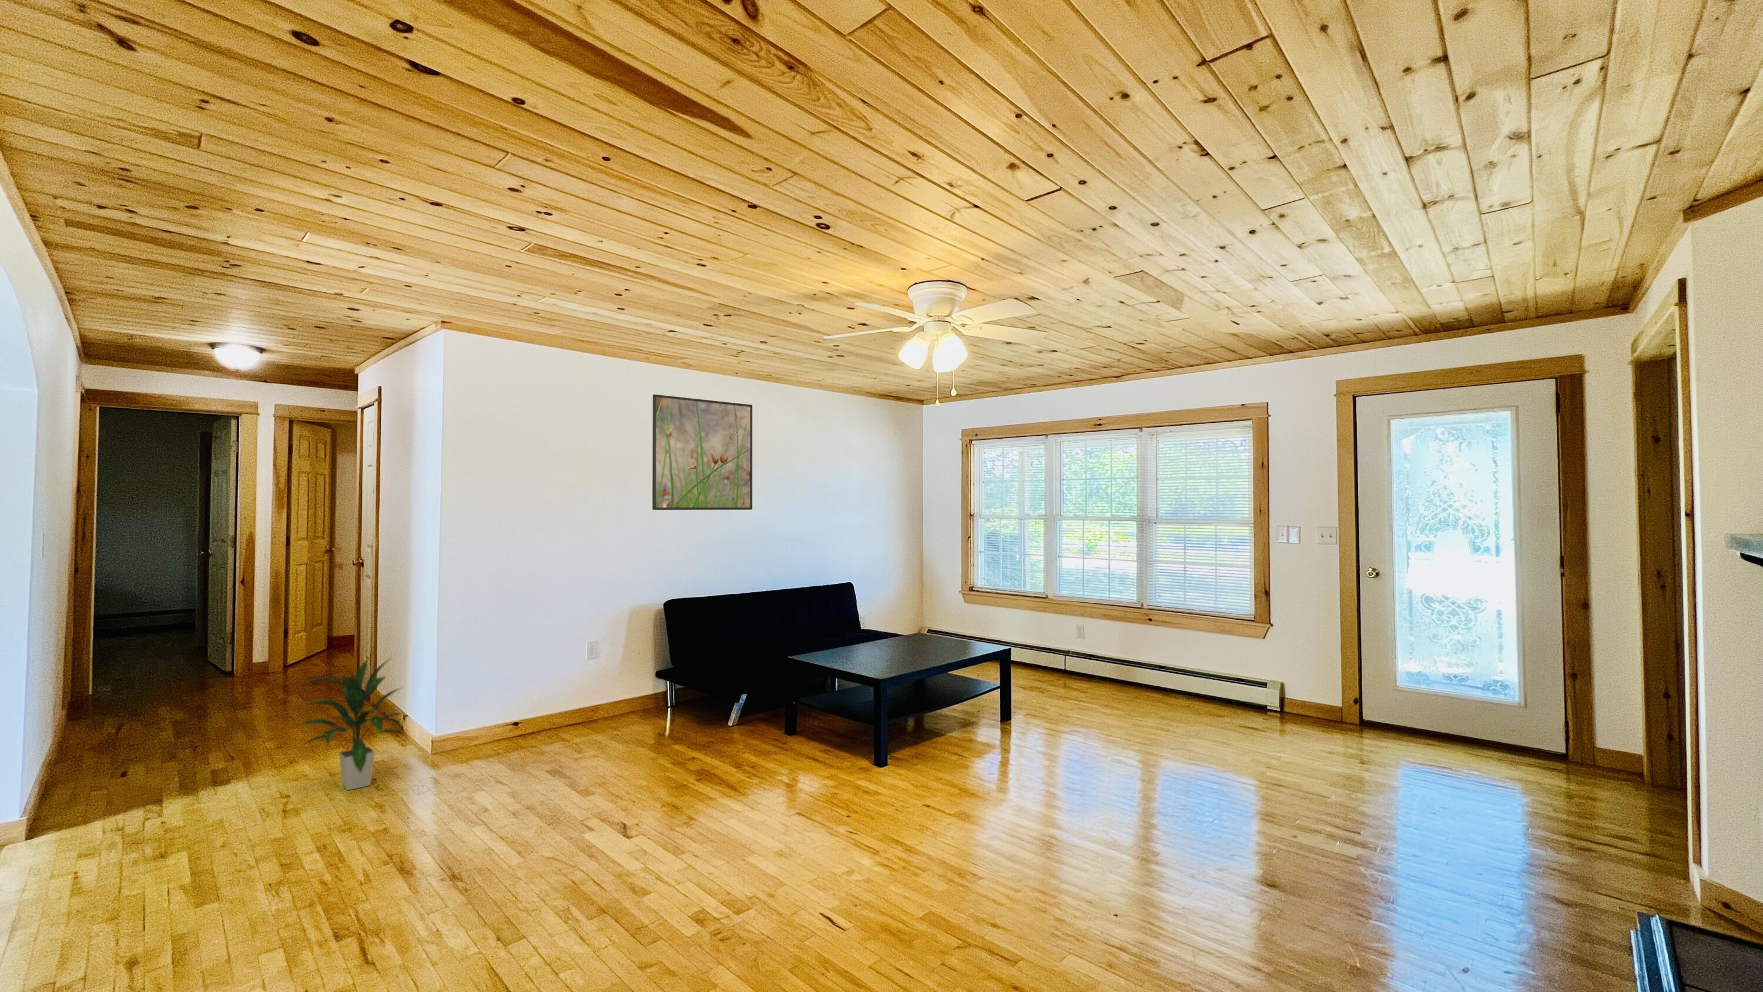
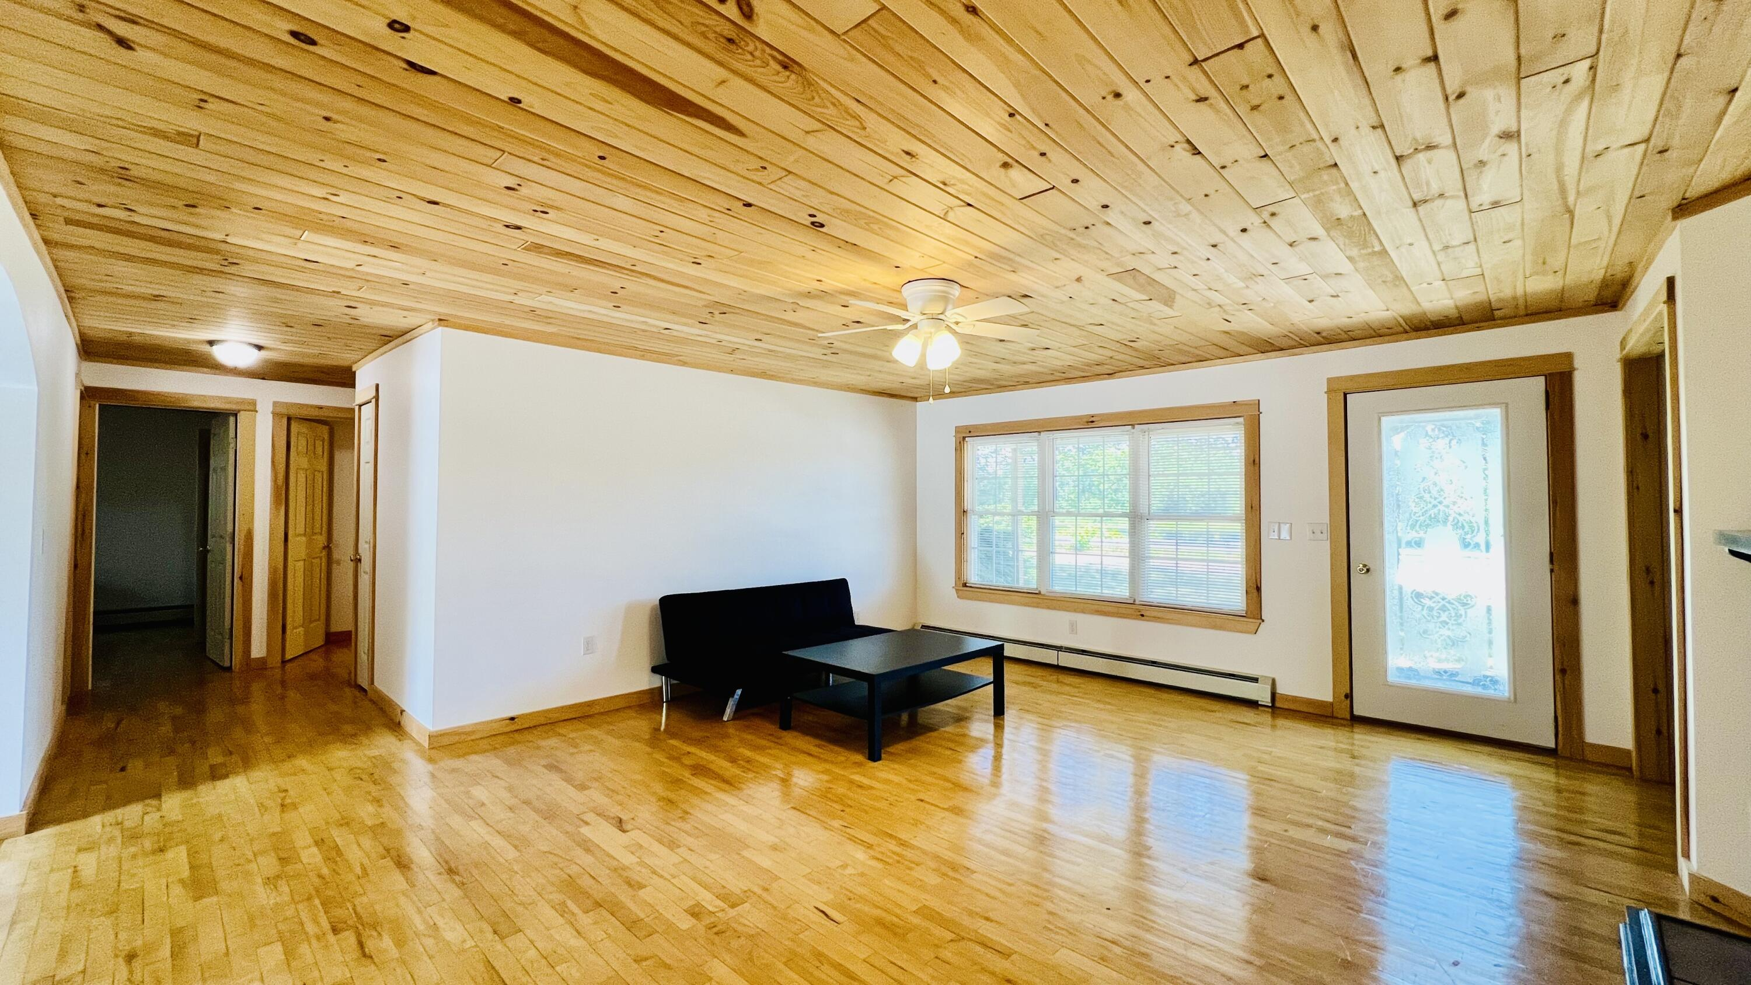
- indoor plant [293,655,409,791]
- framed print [651,394,753,510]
